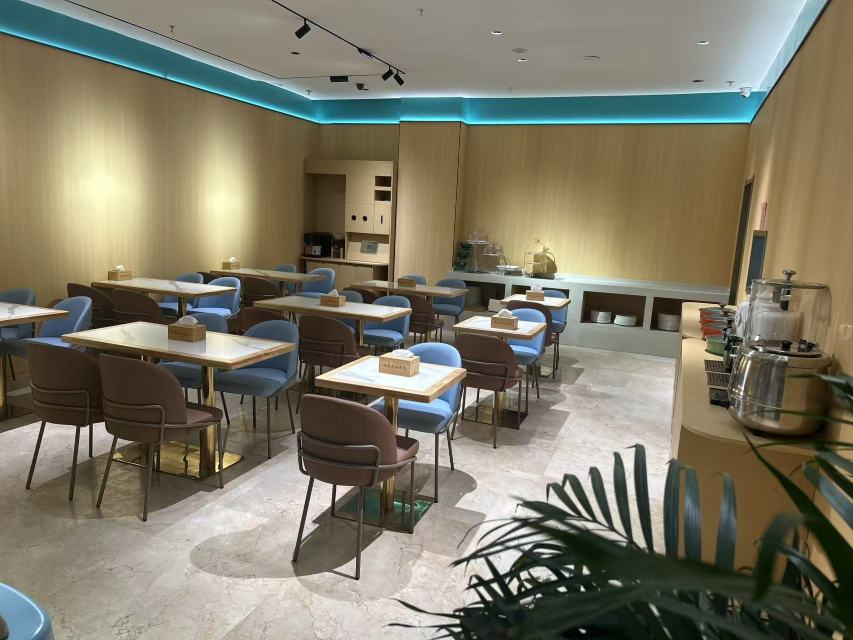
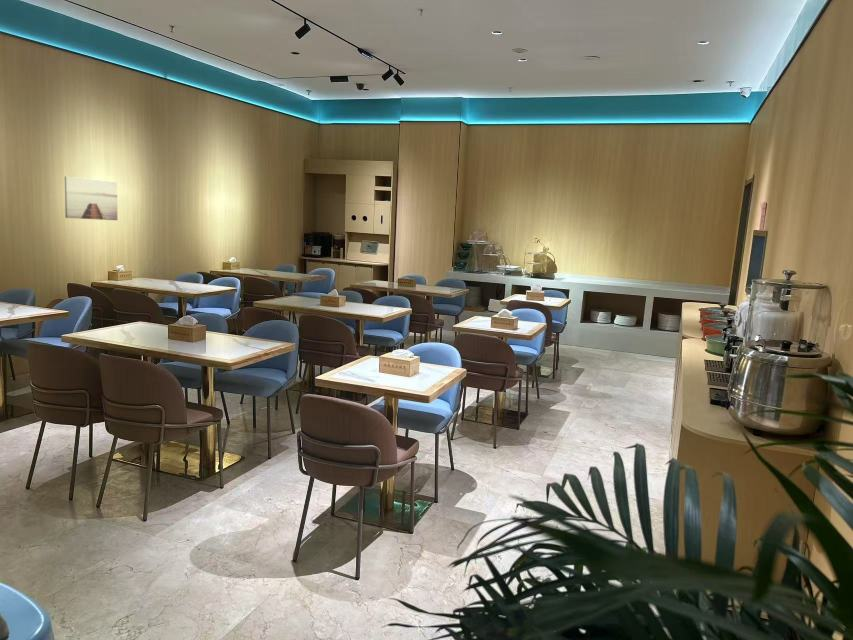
+ wall art [64,175,118,221]
